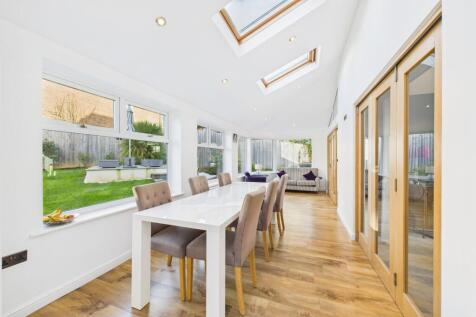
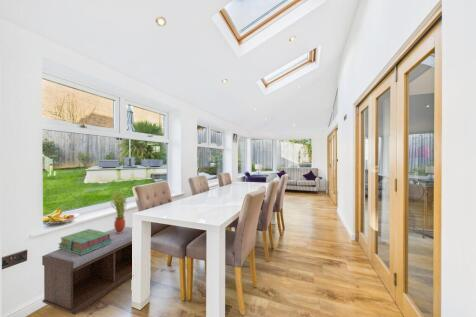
+ bench [41,226,133,316]
+ stack of books [57,228,112,255]
+ potted plant [110,188,131,233]
